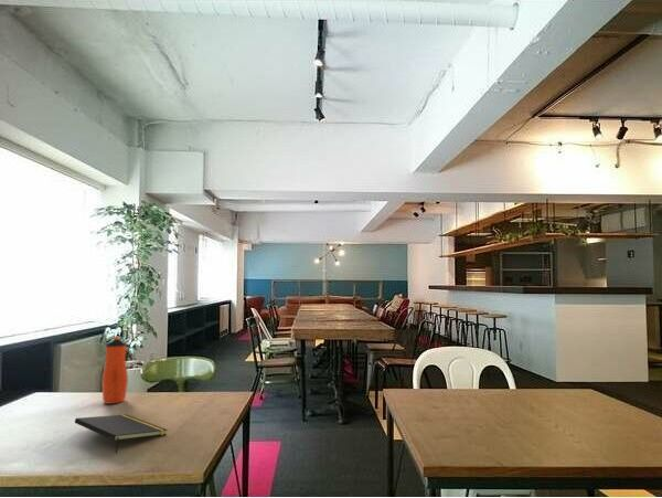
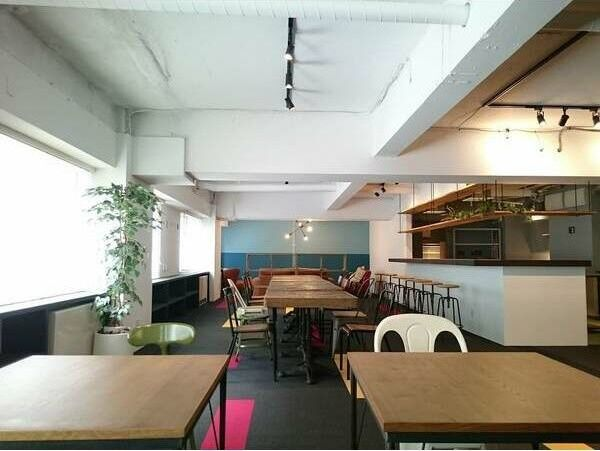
- notepad [74,414,169,454]
- water bottle [102,335,129,405]
